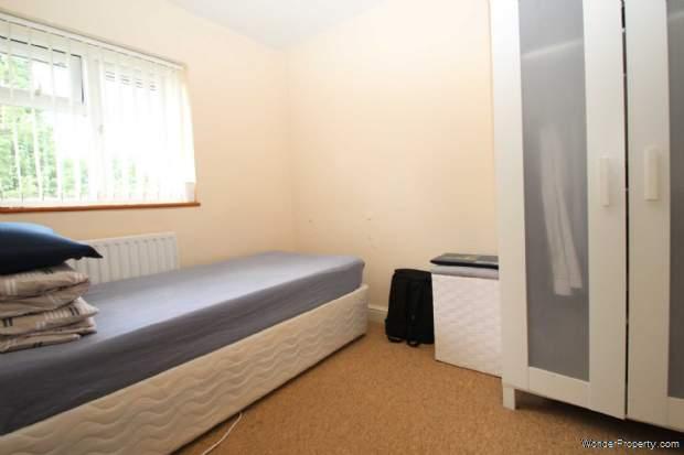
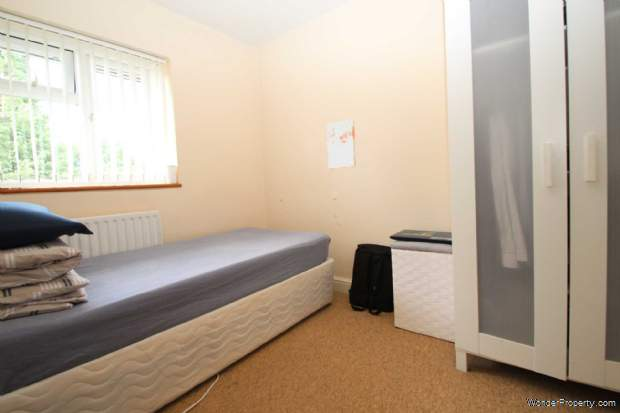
+ wall art [326,119,357,169]
